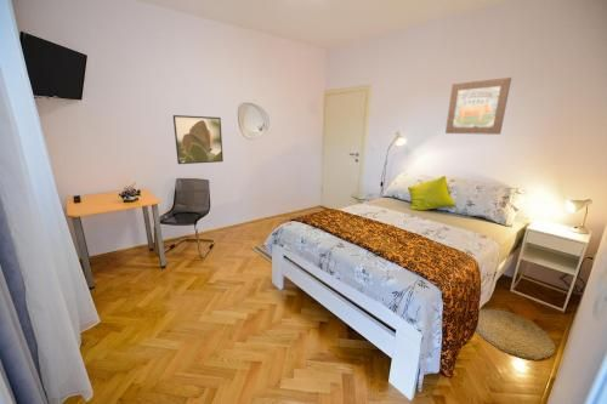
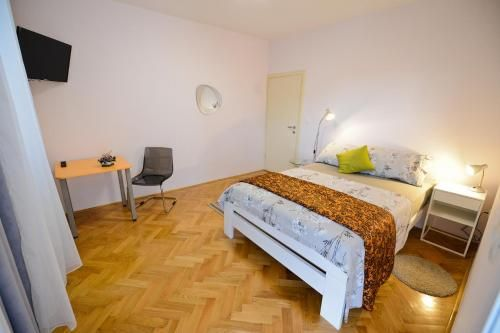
- wall art [444,76,512,136]
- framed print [172,114,225,165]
